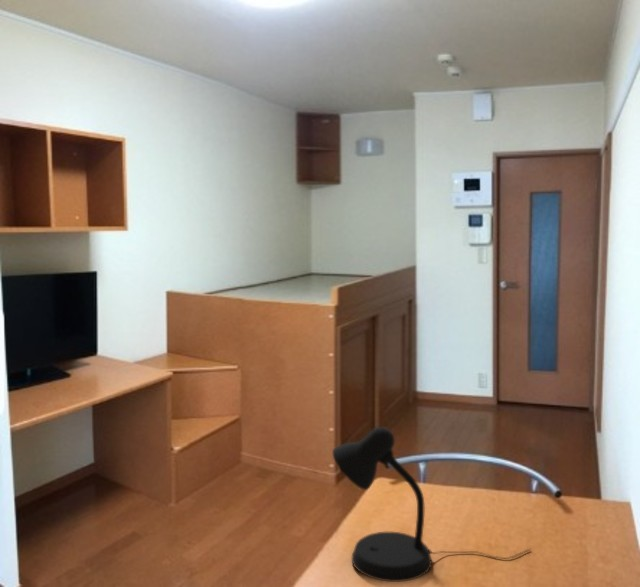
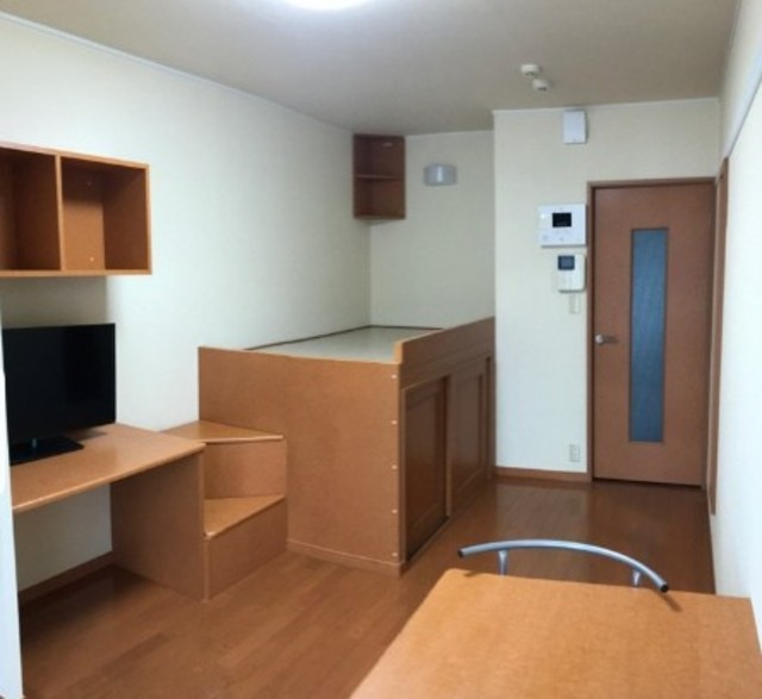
- desk lamp [331,426,532,583]
